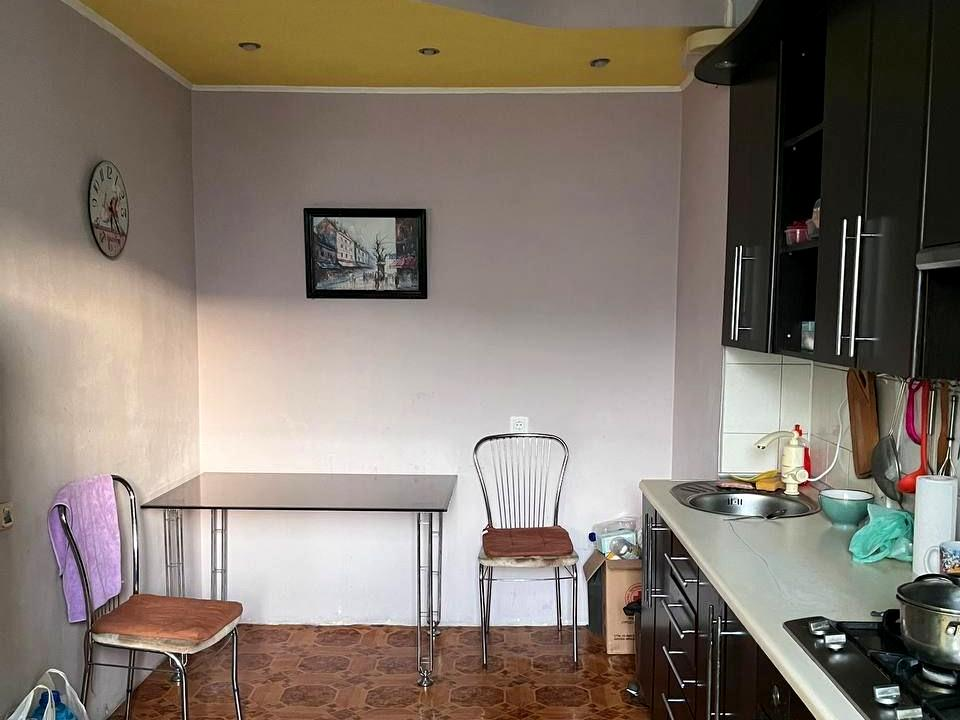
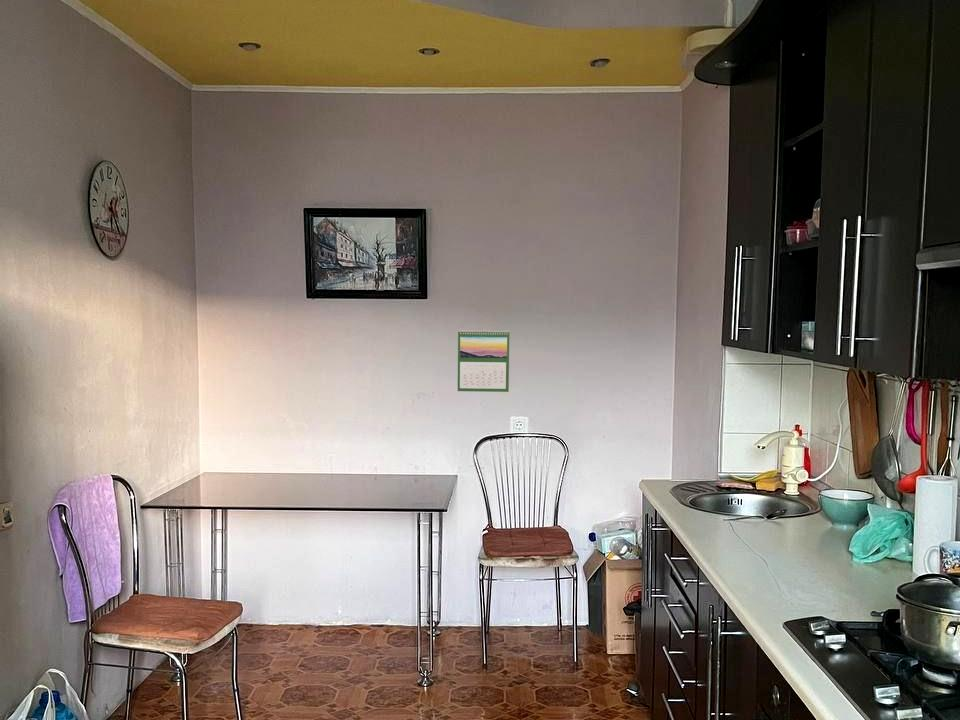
+ calendar [457,328,510,393]
